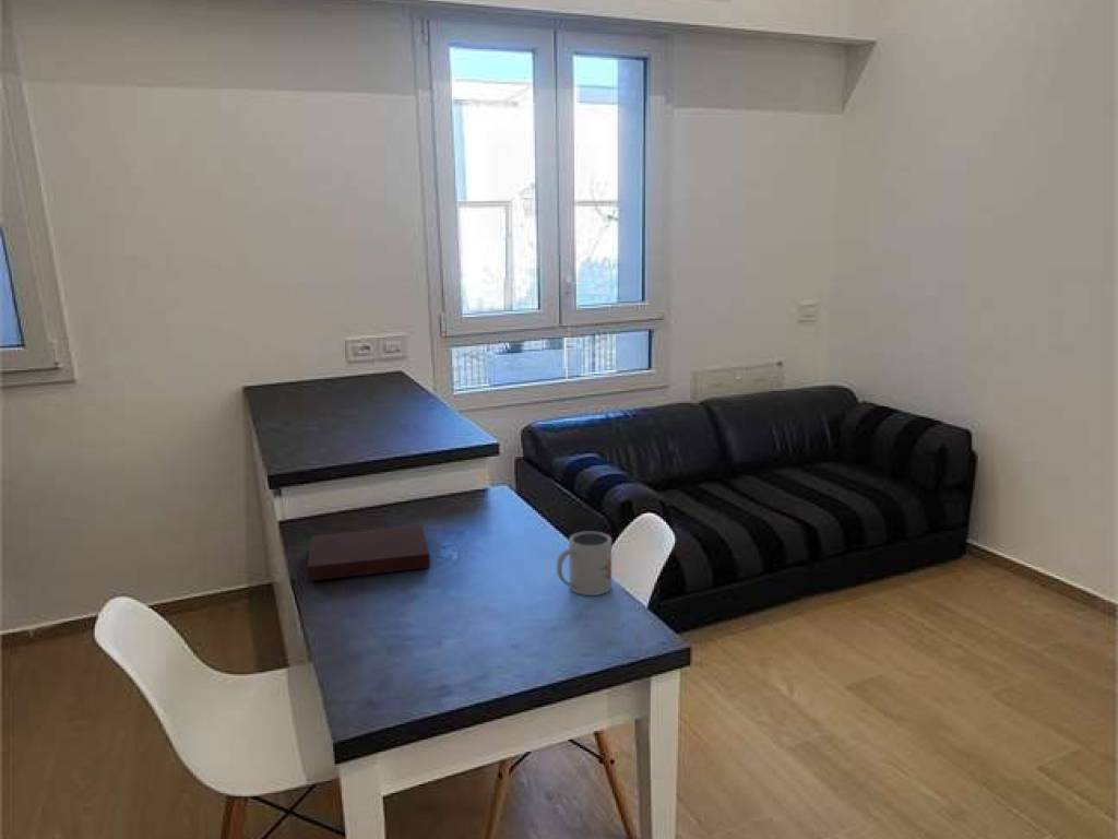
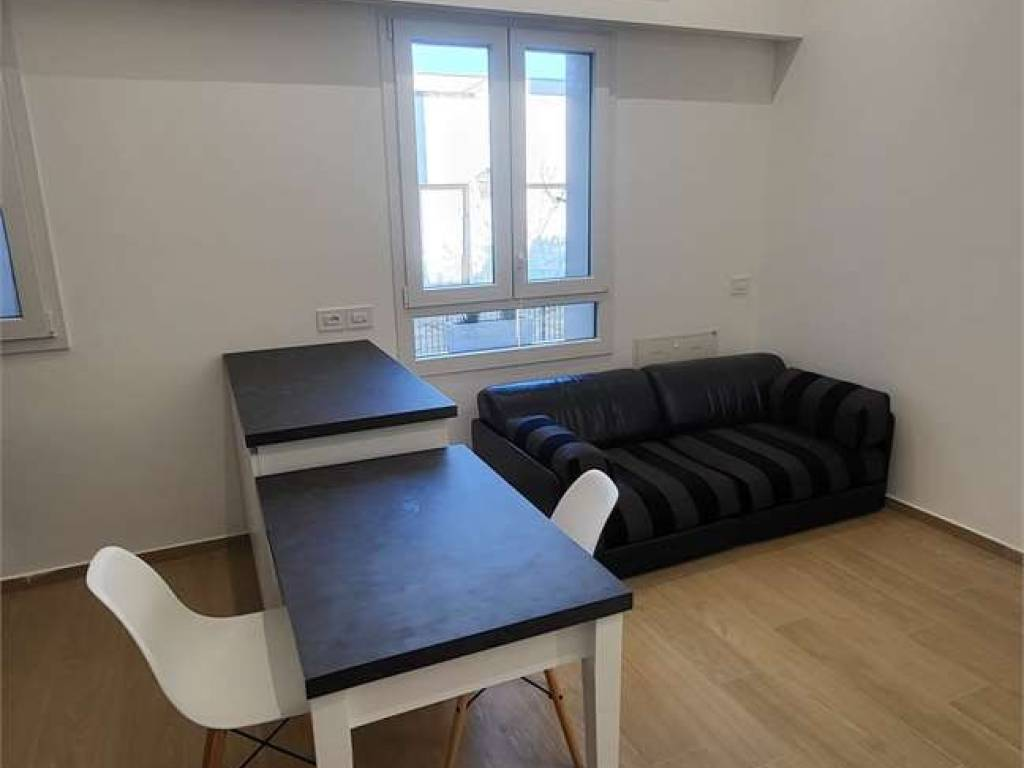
- notebook [306,524,431,582]
- mug [556,530,612,596]
